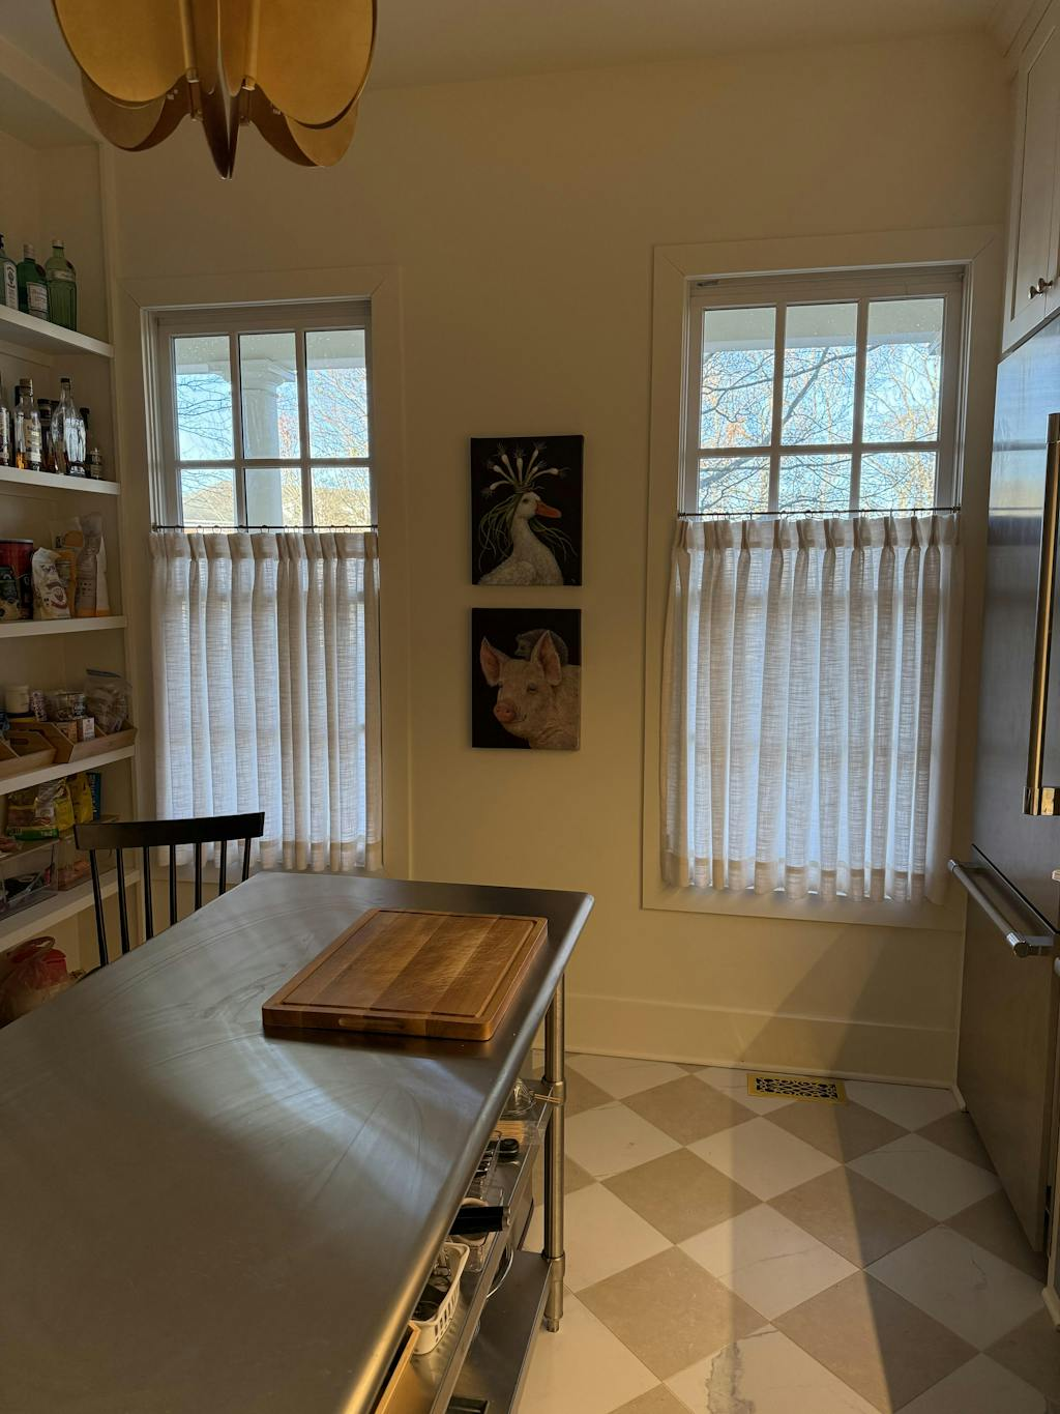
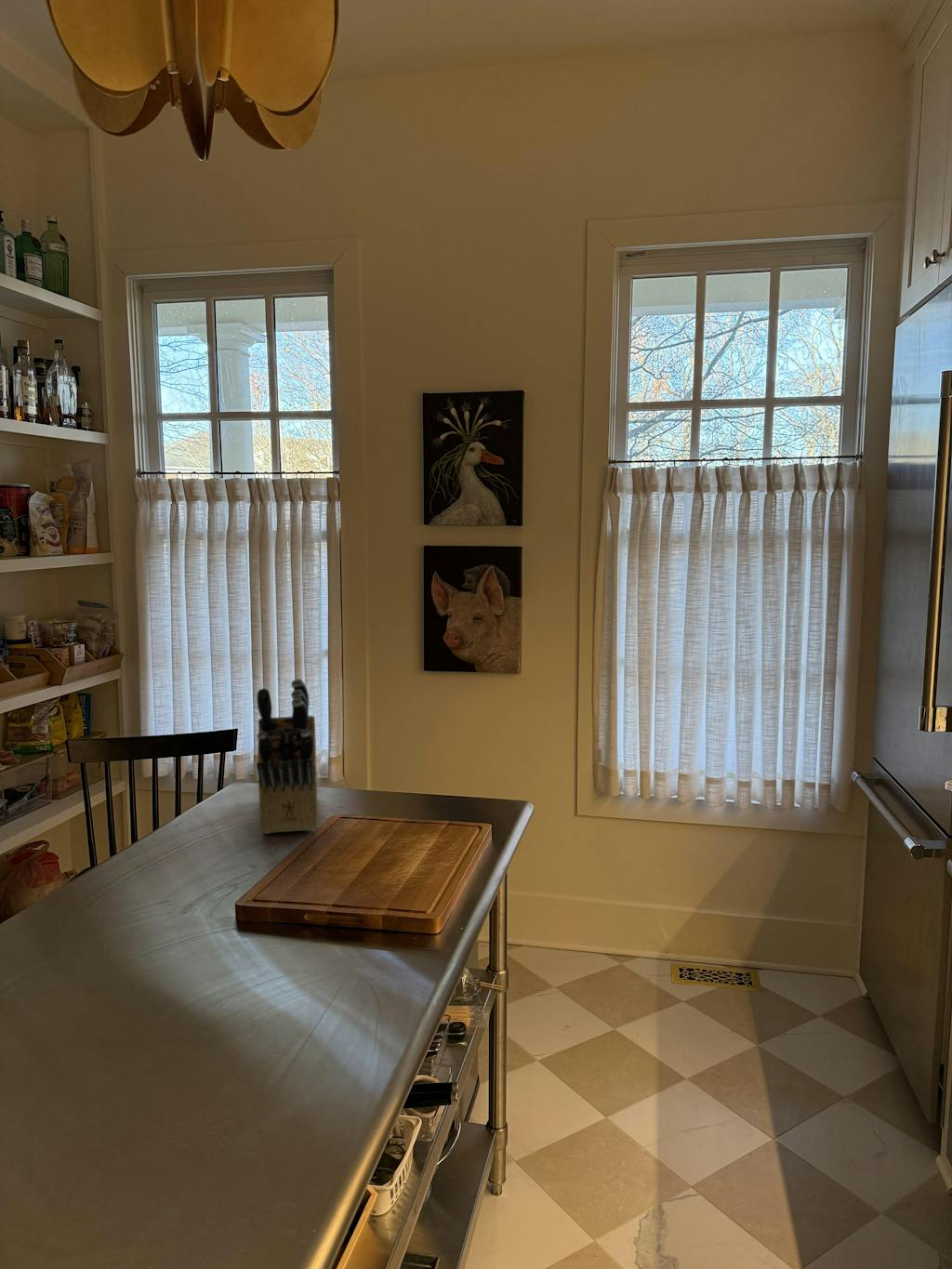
+ knife block [256,678,319,835]
